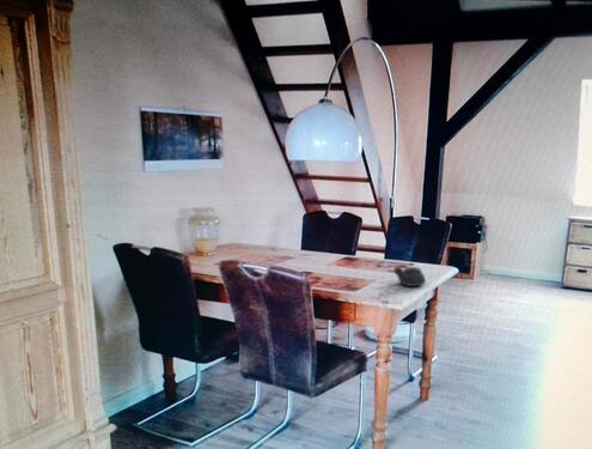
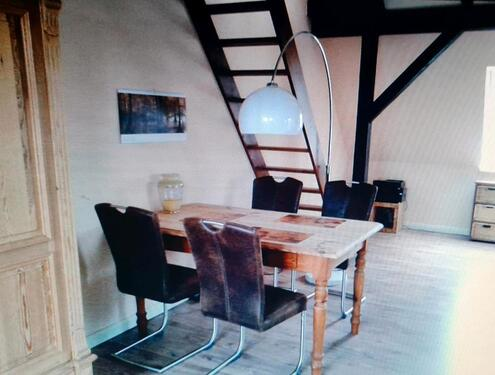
- teapot [392,265,427,287]
